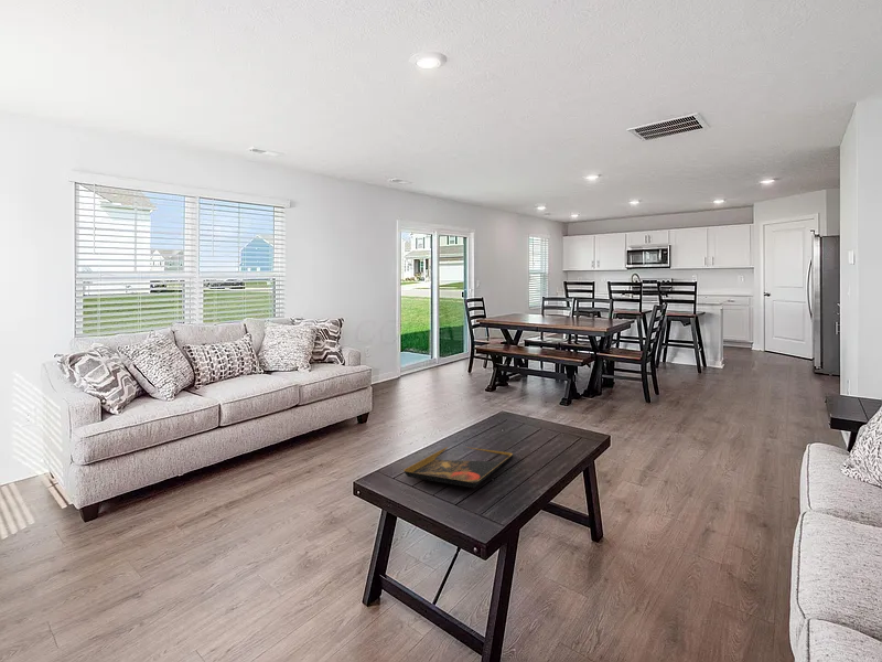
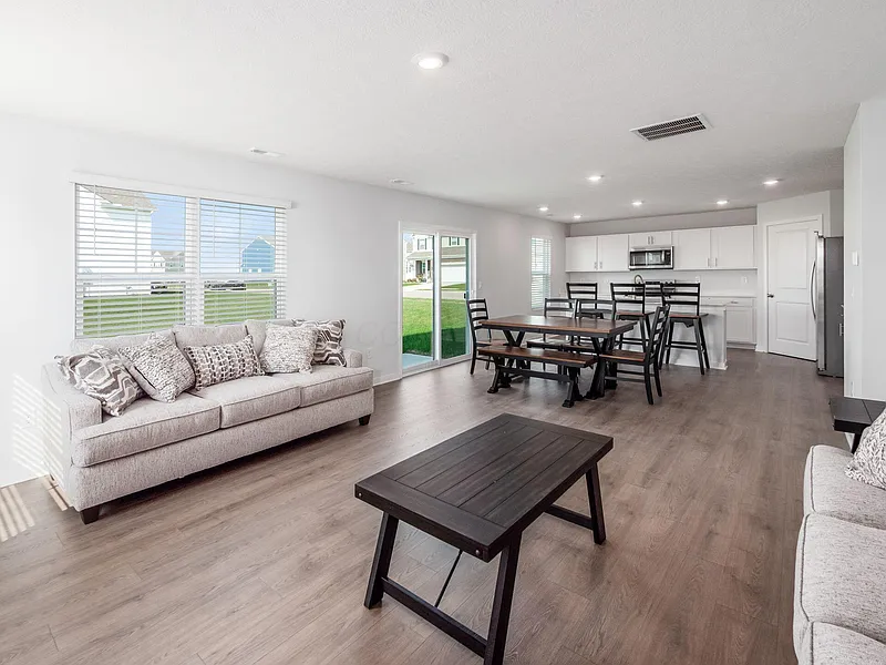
- decorative tray [402,446,514,489]
